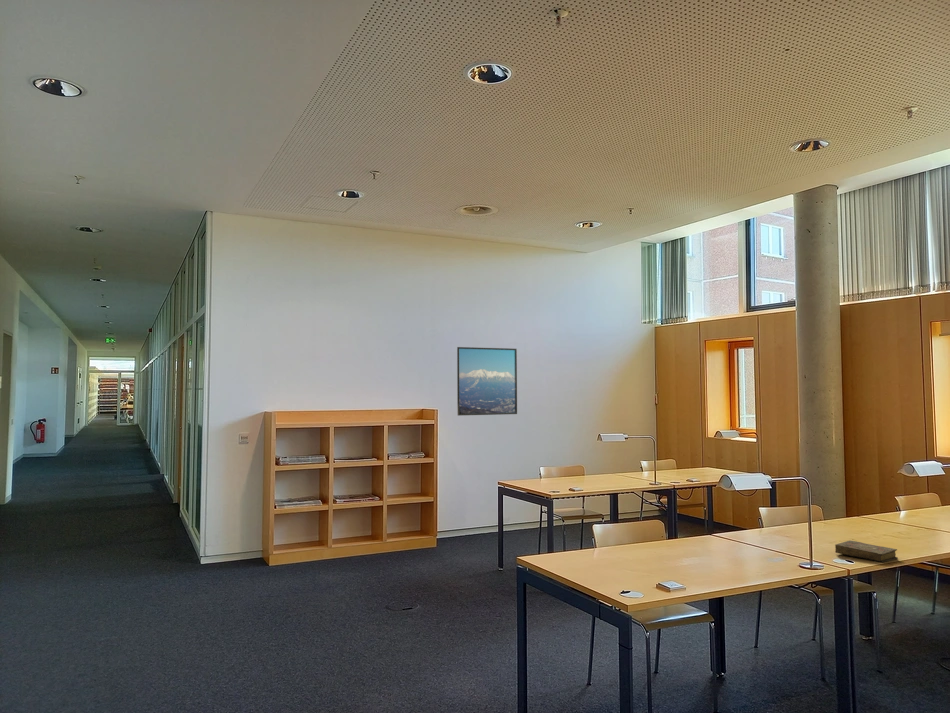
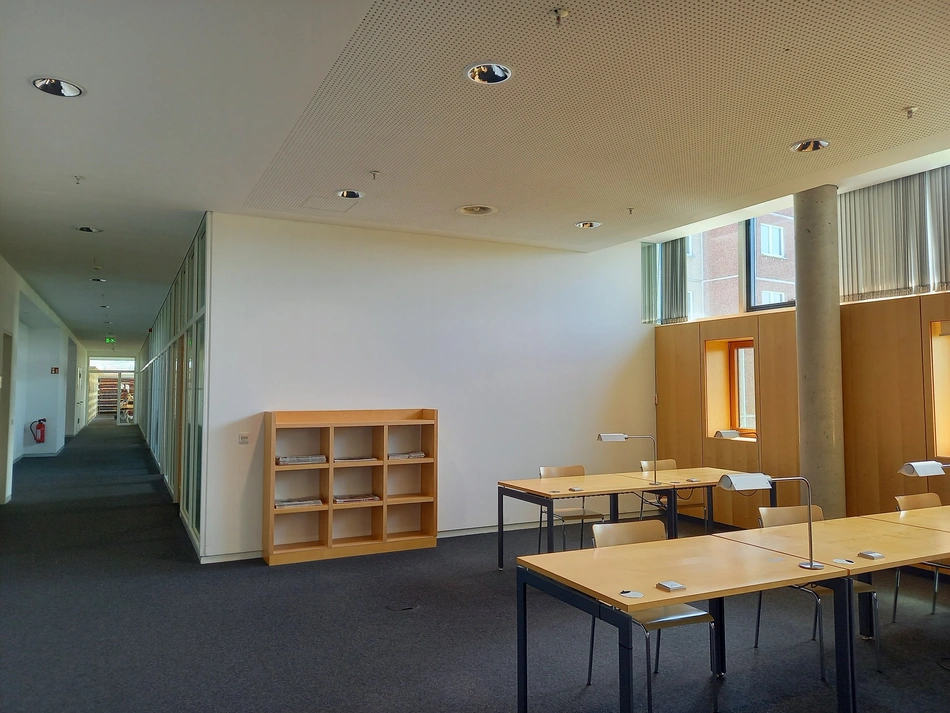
- book [834,539,899,563]
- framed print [456,346,518,417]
